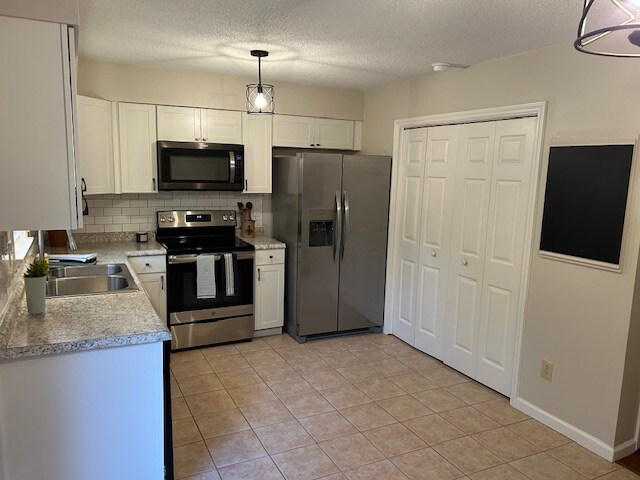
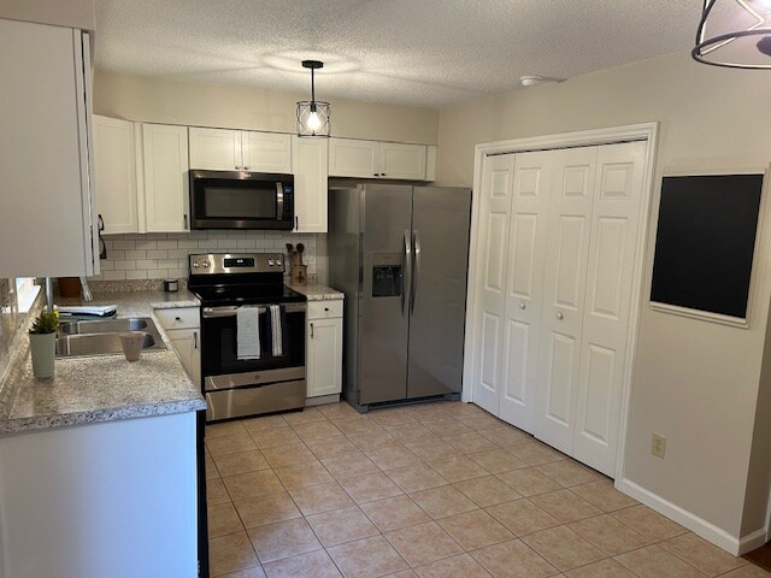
+ cup [118,331,147,361]
